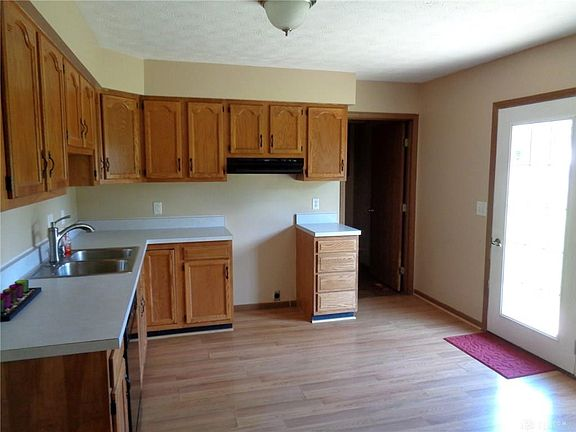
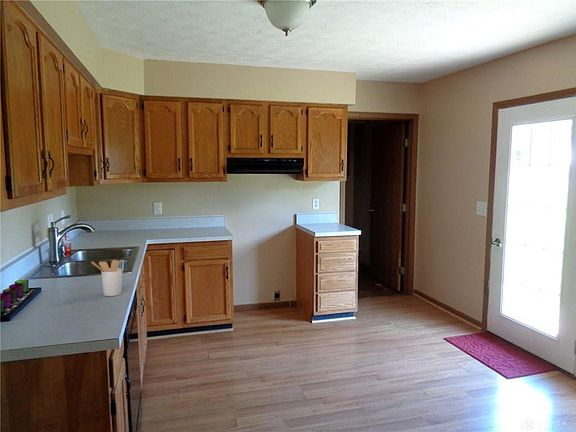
+ utensil holder [91,259,123,297]
